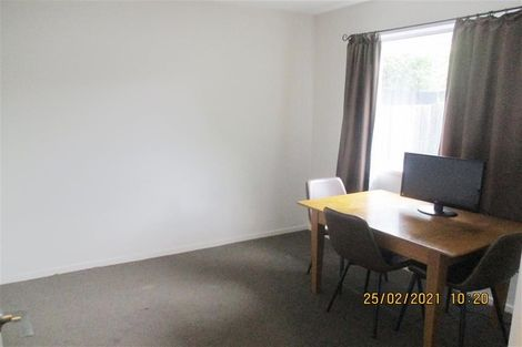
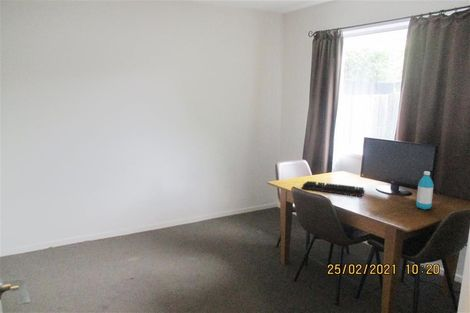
+ keyboard [301,180,366,198]
+ water bottle [415,170,435,210]
